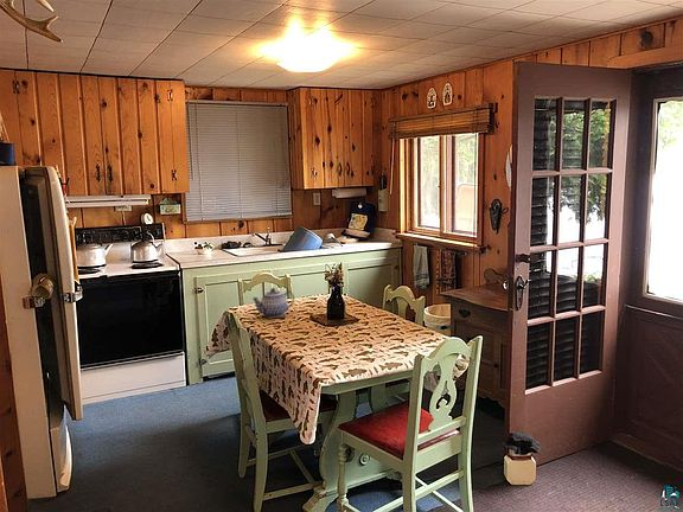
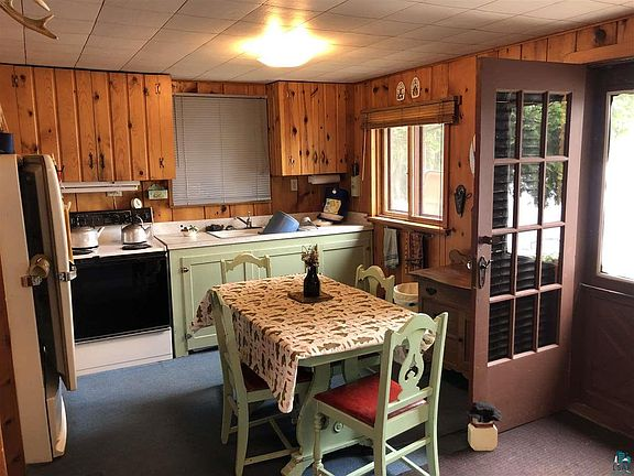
- teapot [251,287,295,319]
